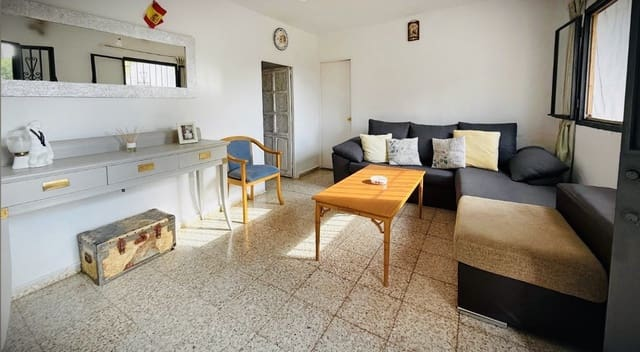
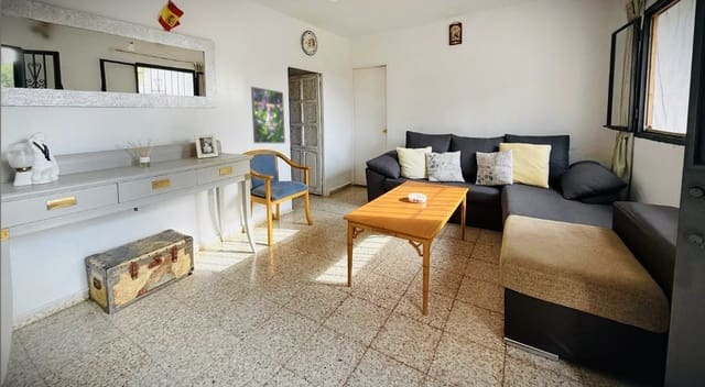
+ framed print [250,86,286,144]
